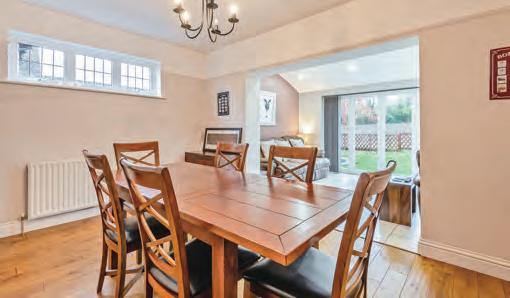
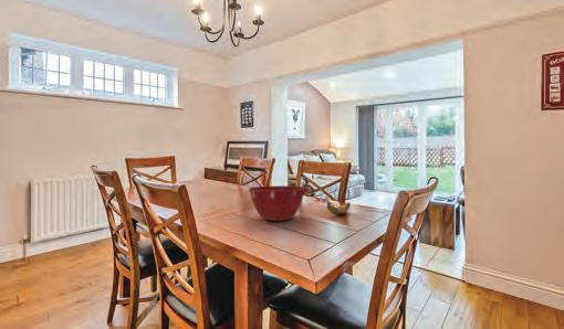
+ banana [324,195,352,216]
+ mixing bowl [248,184,306,222]
